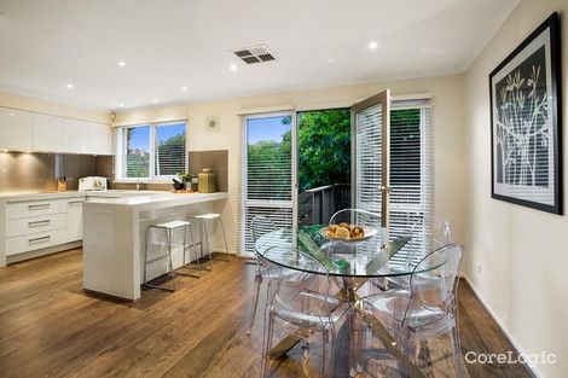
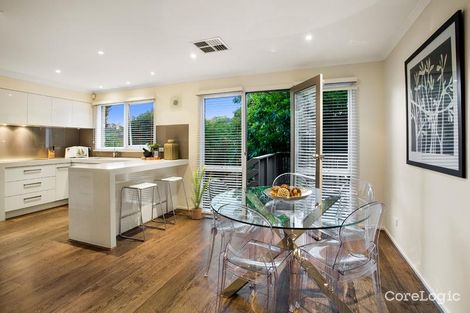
+ house plant [188,165,213,220]
